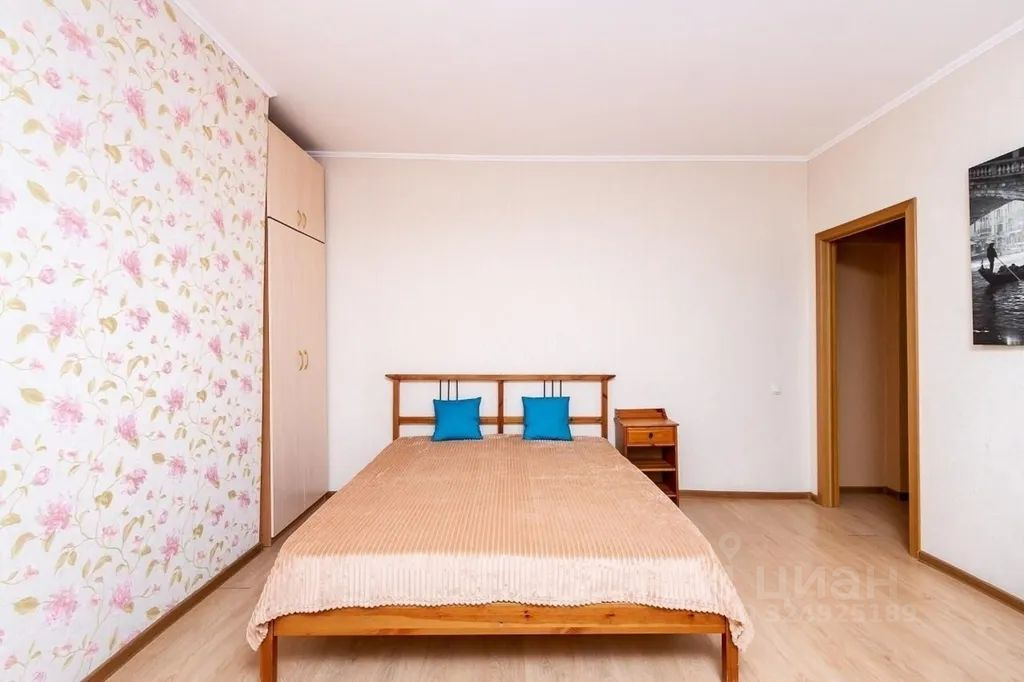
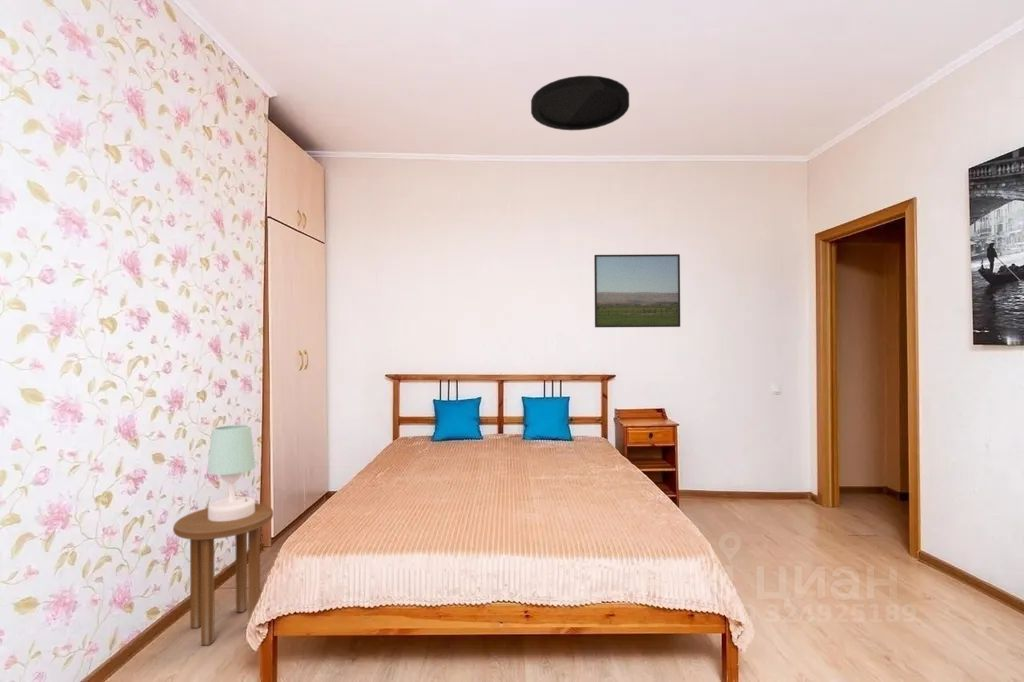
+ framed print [593,253,681,328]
+ ceiling light [530,75,630,131]
+ side table [172,502,274,646]
+ table lamp [206,423,256,521]
